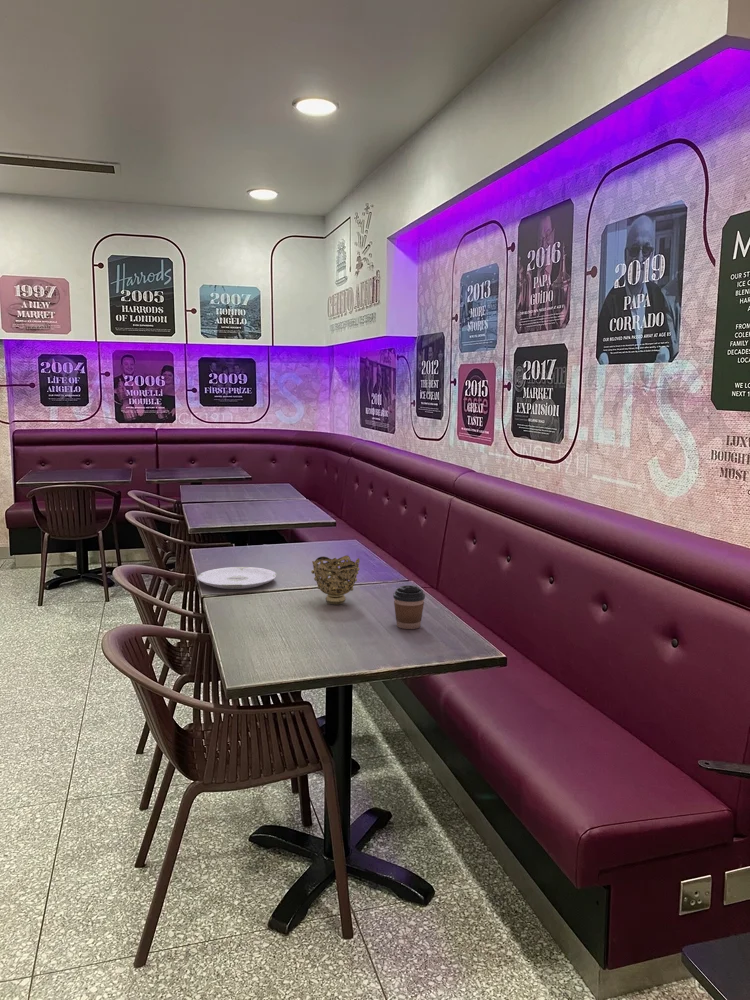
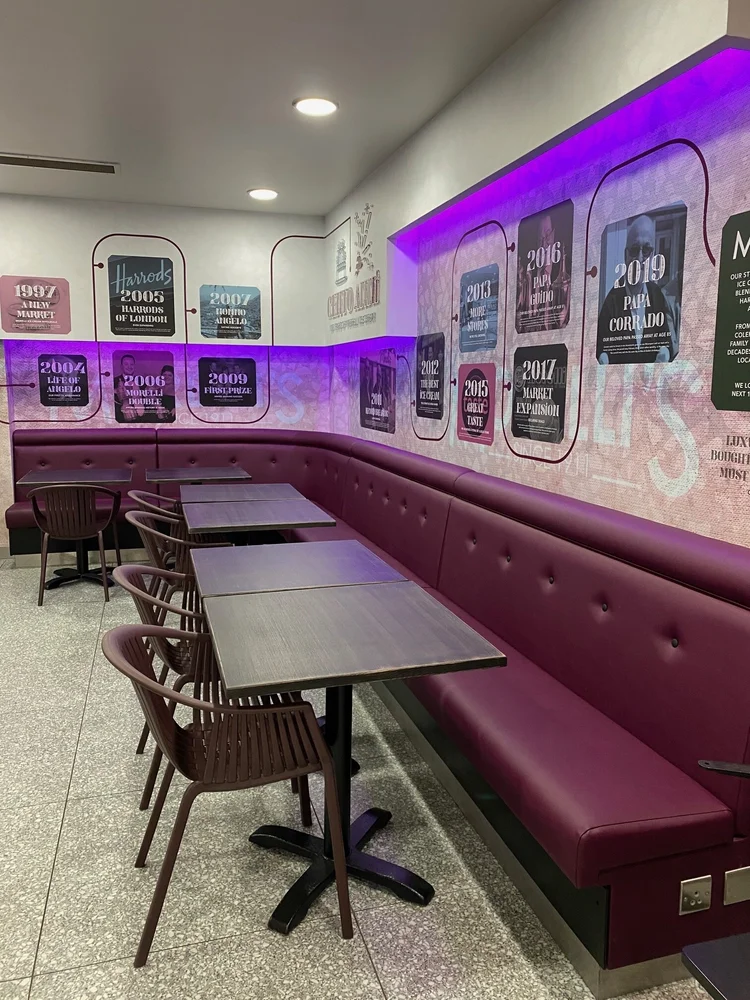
- coffee cup [392,584,426,630]
- decorative bowl [310,555,361,606]
- plate [196,566,278,590]
